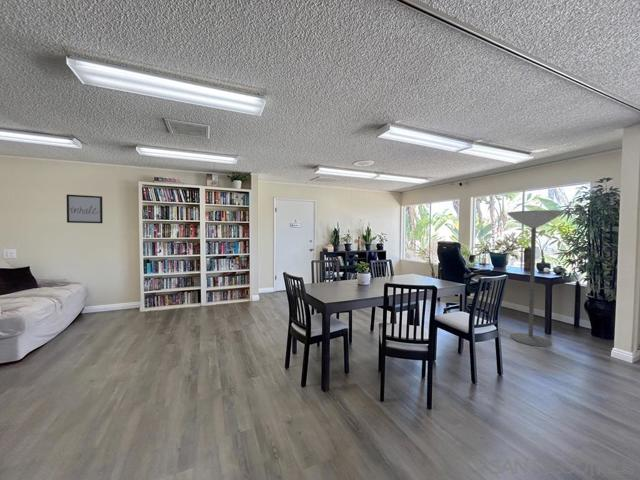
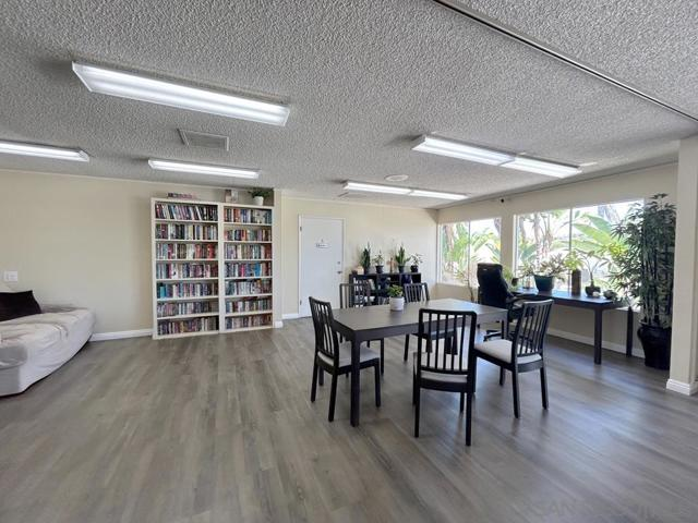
- floor lamp [506,209,566,348]
- wall art [66,194,104,224]
